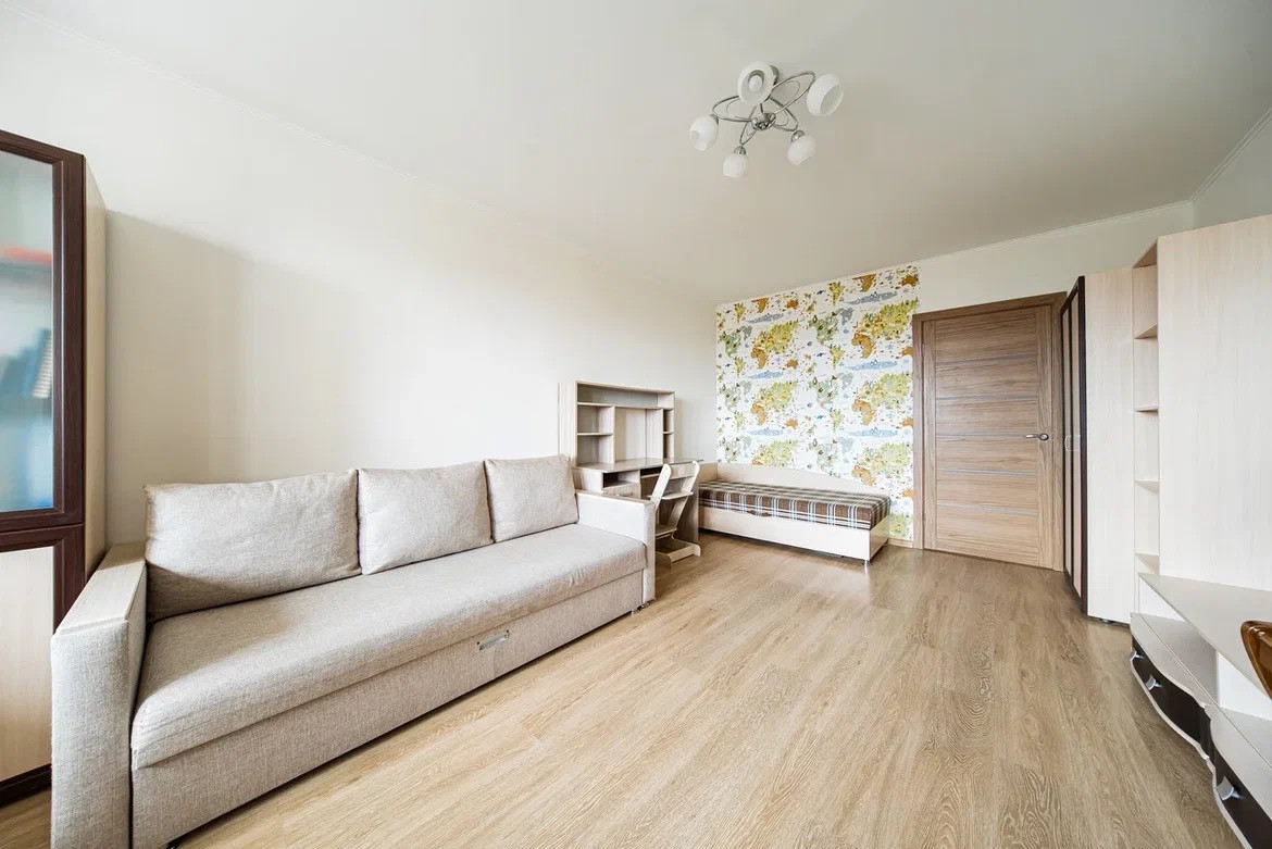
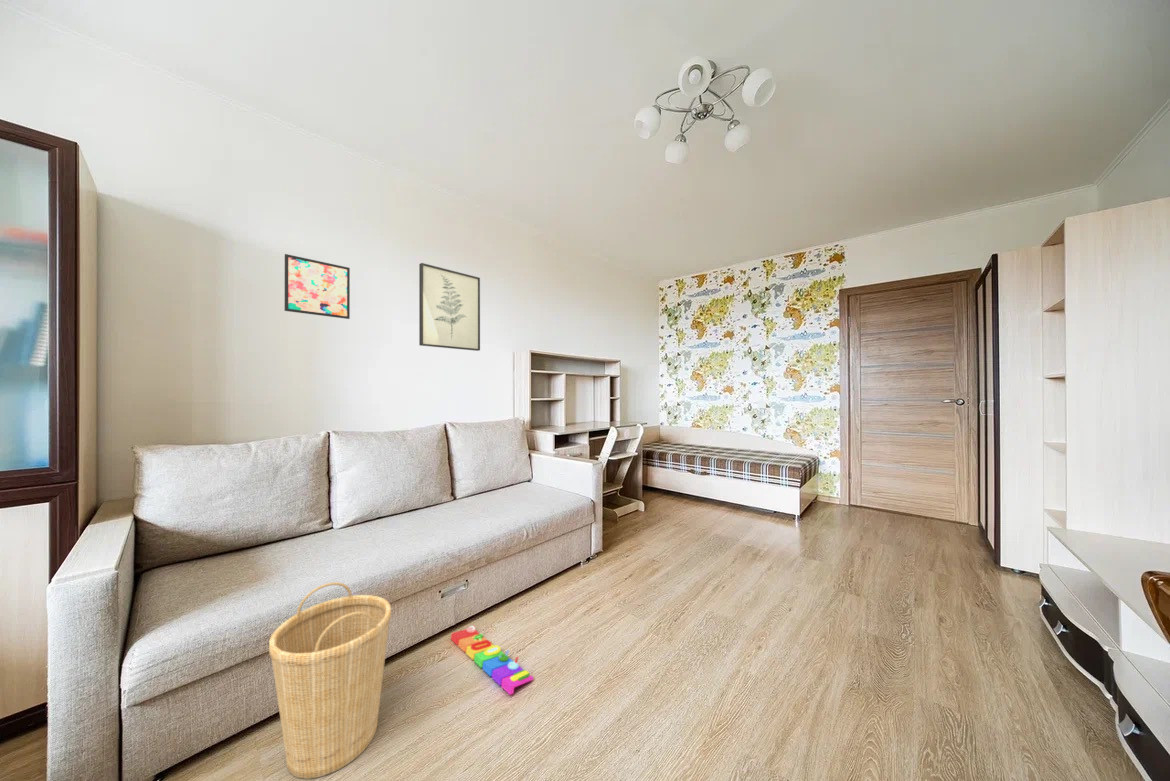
+ wall art [418,262,481,352]
+ basket [268,581,392,780]
+ knob puzzle [450,624,534,696]
+ wall art [284,253,351,320]
